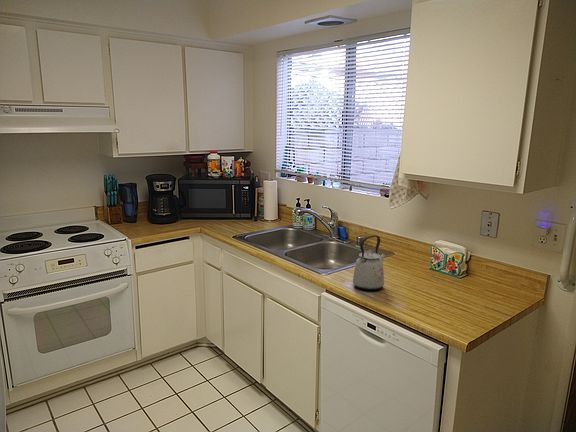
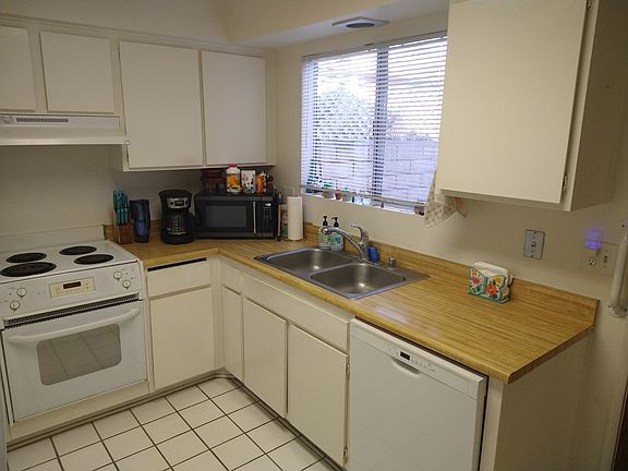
- kettle [352,234,386,291]
